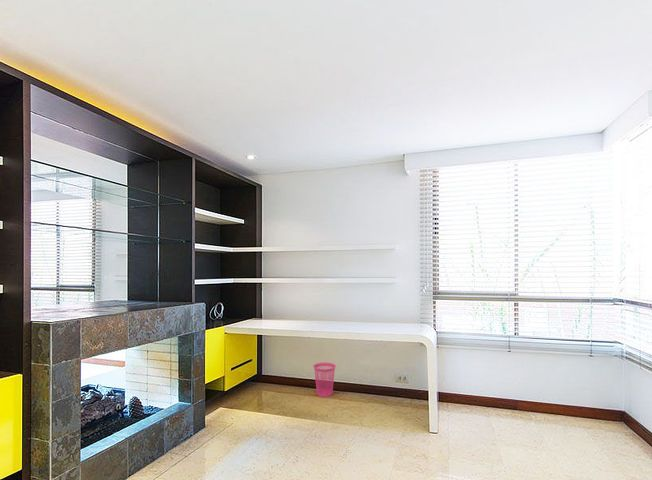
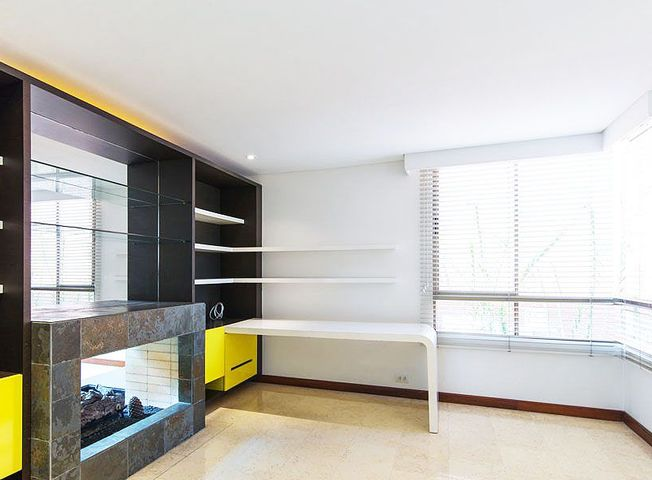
- waste basket [312,362,337,398]
